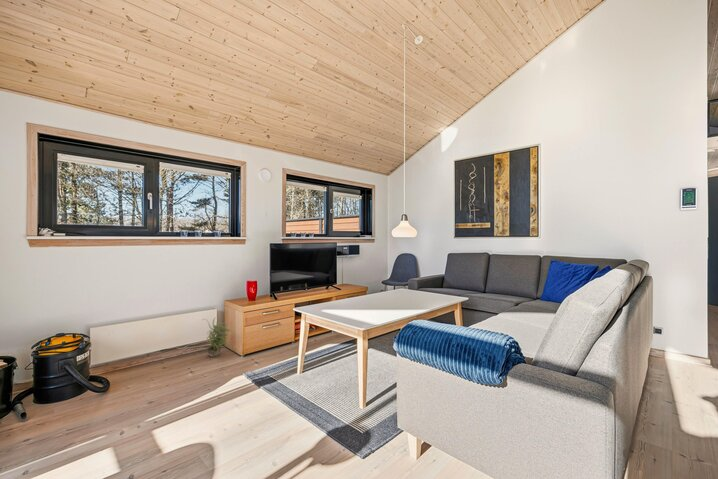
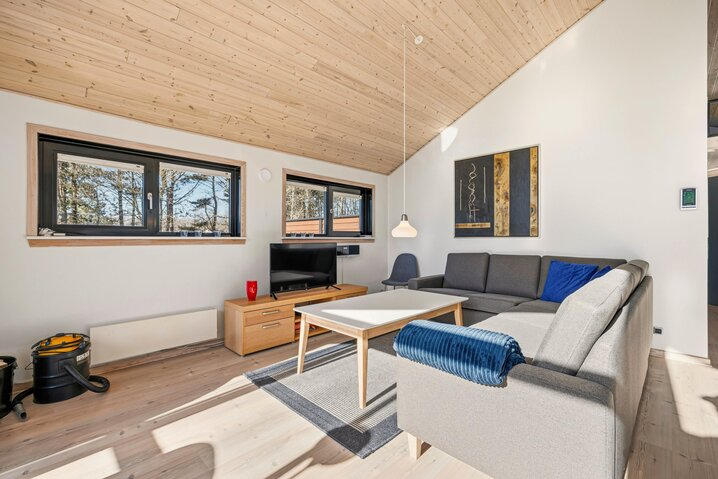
- potted plant [202,316,234,358]
